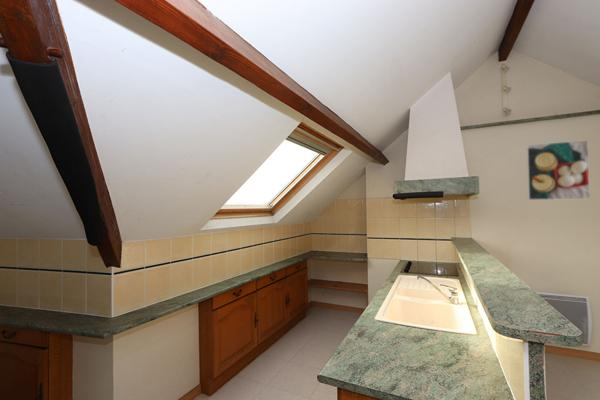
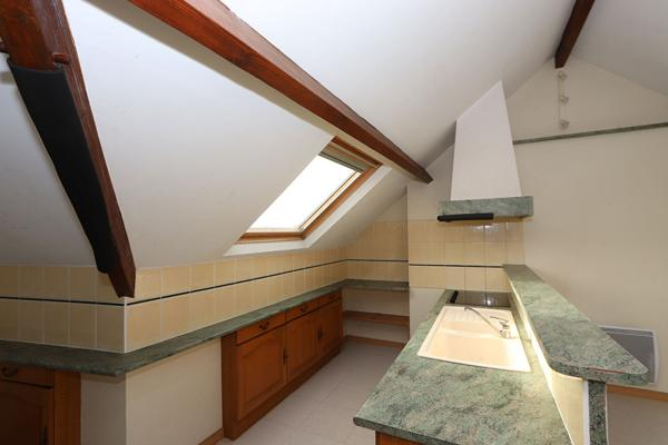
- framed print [525,139,591,201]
